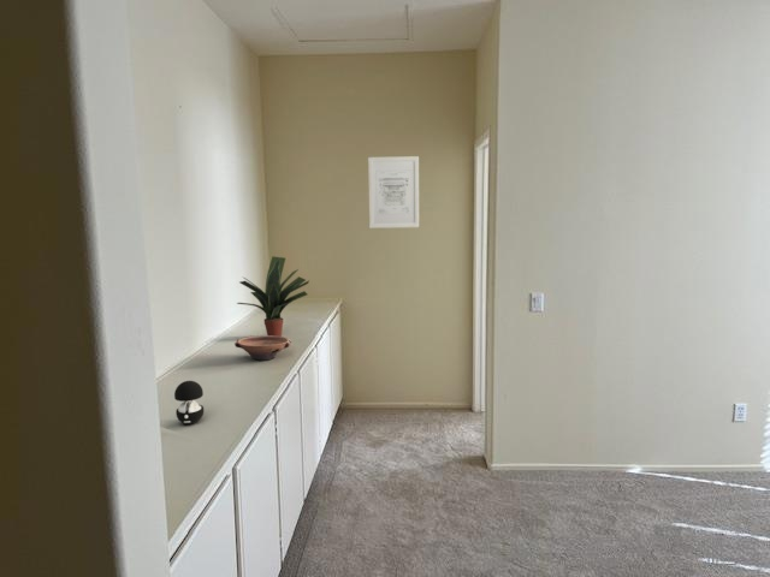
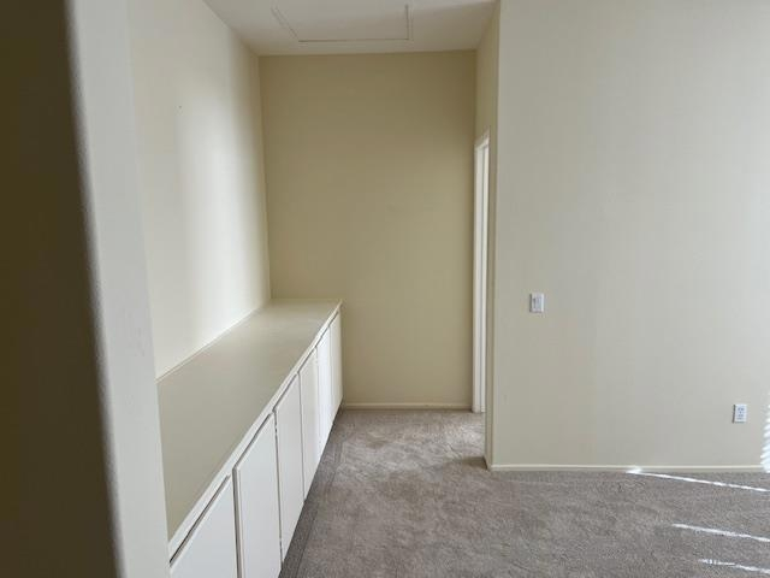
- potted plant [236,255,310,337]
- bowl [233,334,292,362]
- wall art [367,155,420,230]
- speaker [173,380,205,426]
